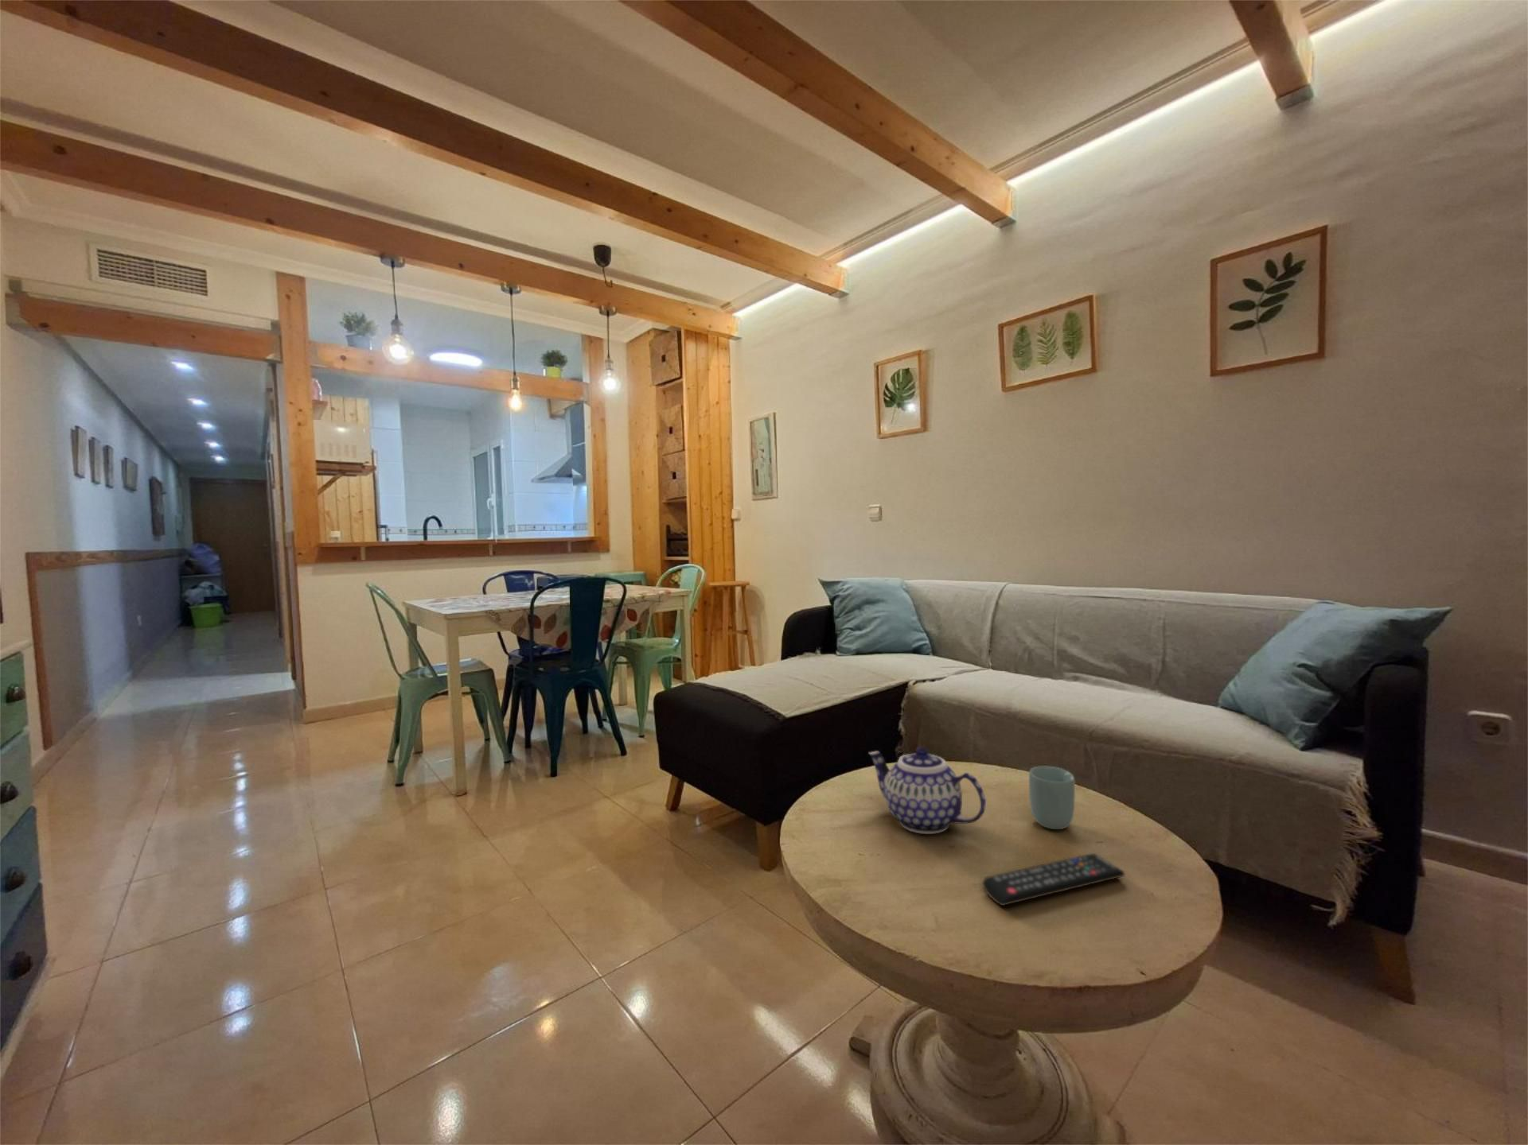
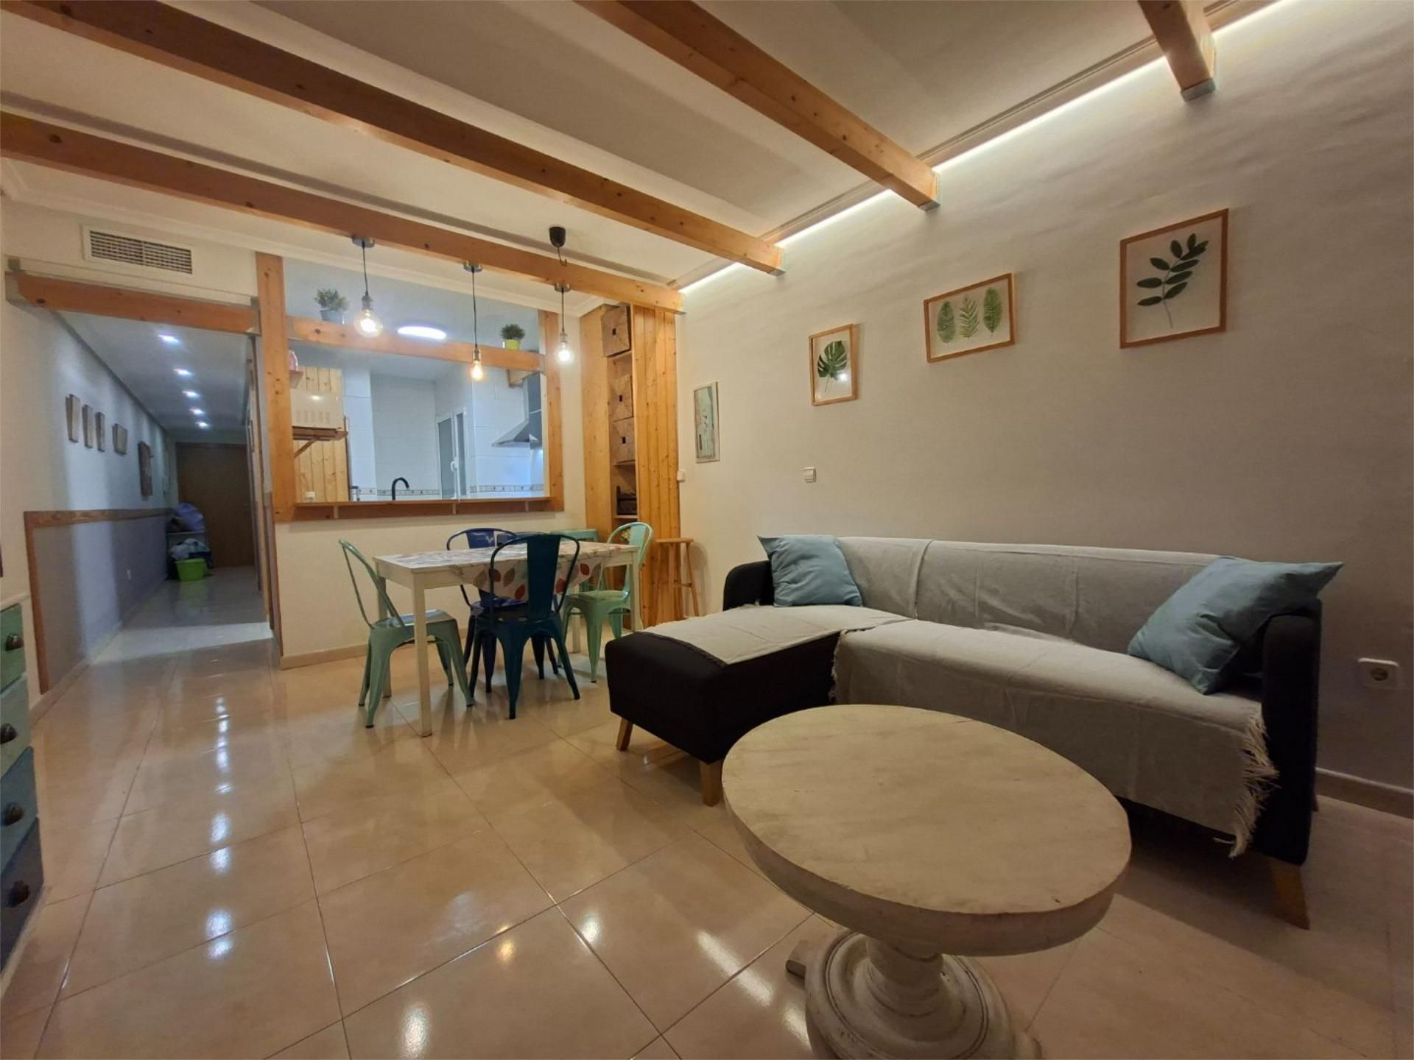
- remote control [982,853,1126,907]
- cup [1029,766,1076,830]
- teapot [867,746,987,835]
